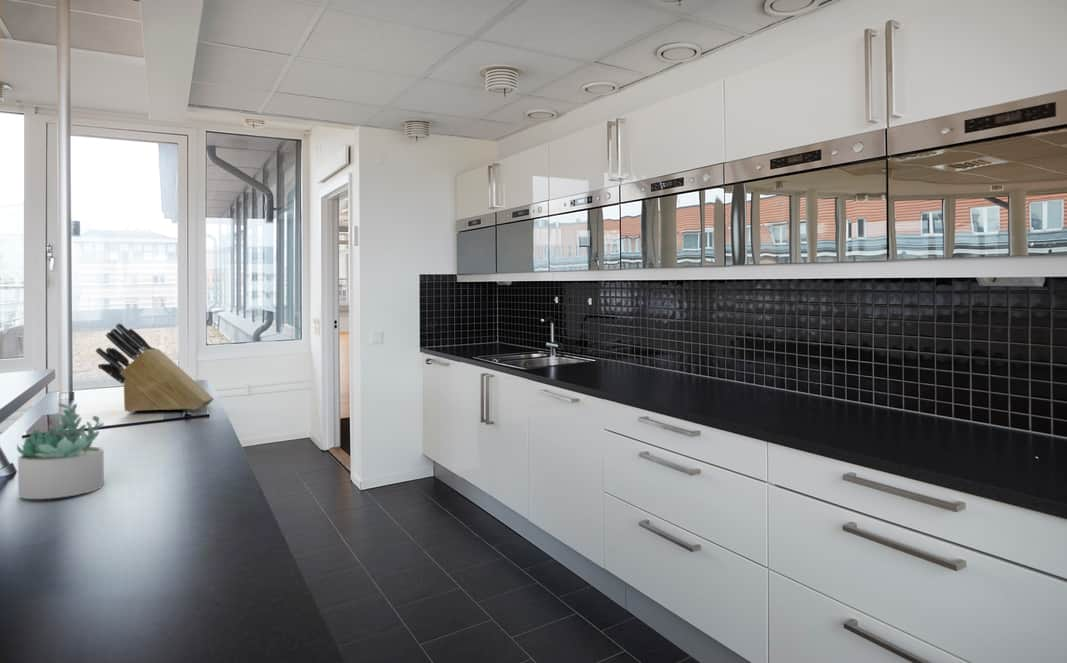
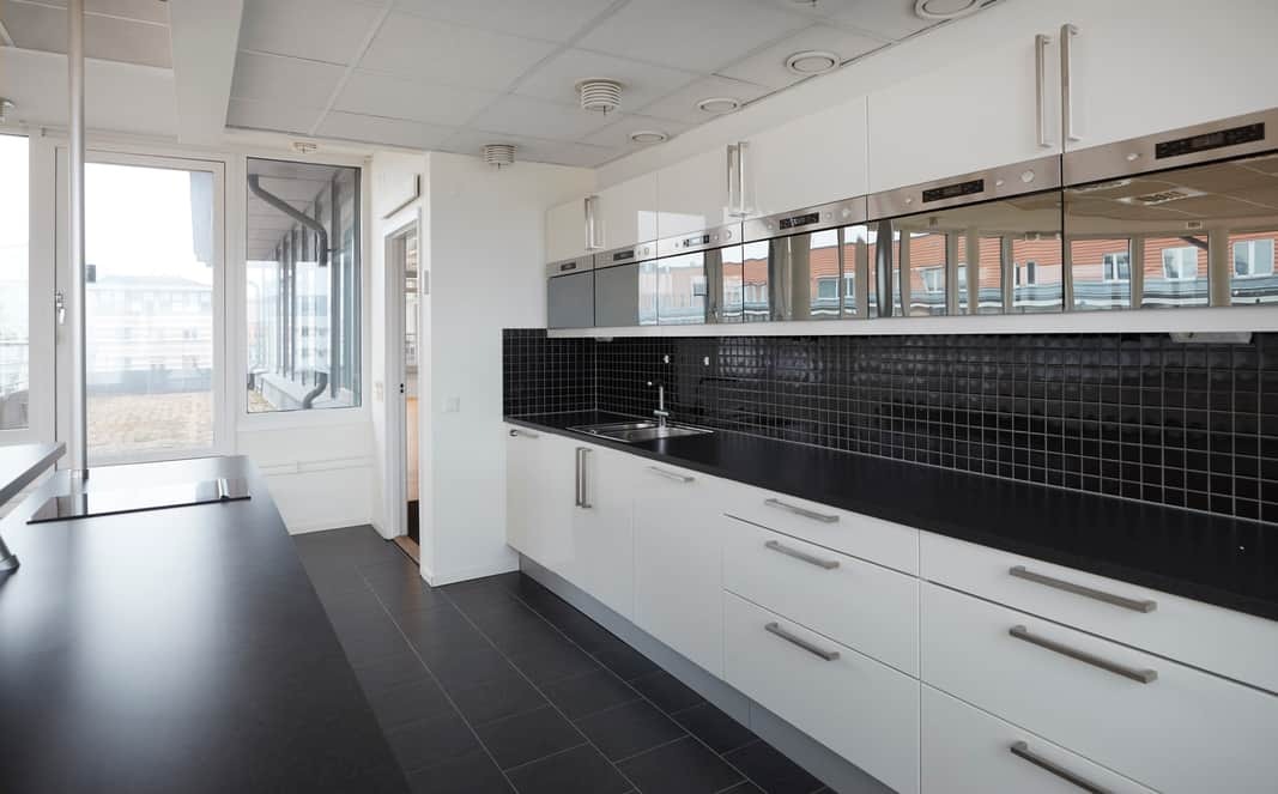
- knife block [95,323,215,413]
- succulent plant [16,402,105,500]
